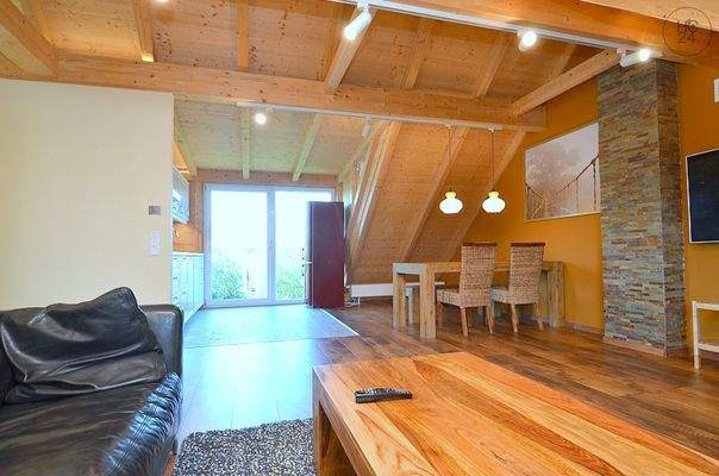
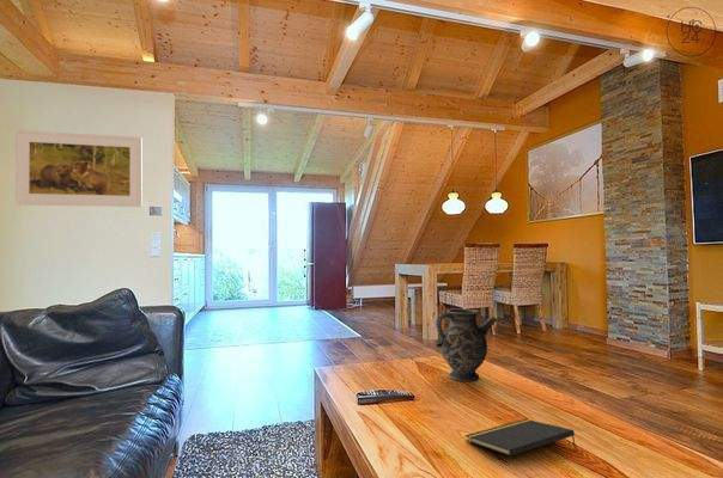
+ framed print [14,129,144,208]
+ ewer [433,307,497,382]
+ notepad [464,418,577,456]
